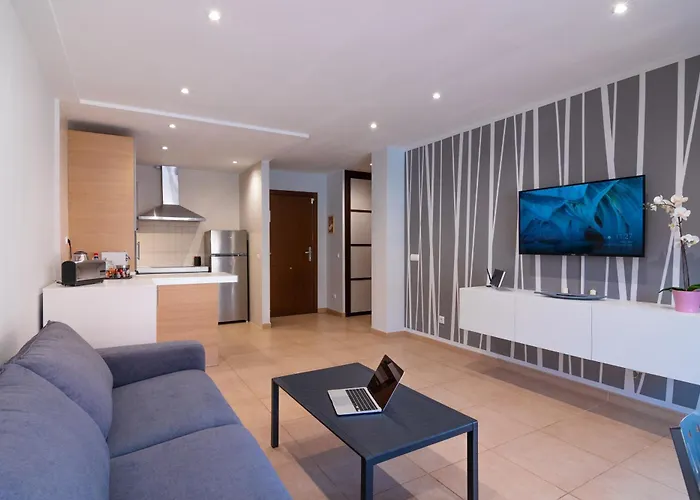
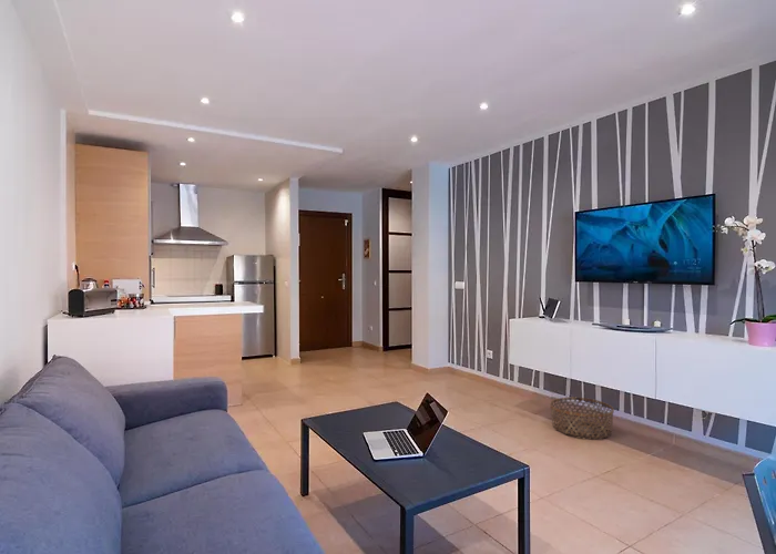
+ basket [549,396,615,440]
